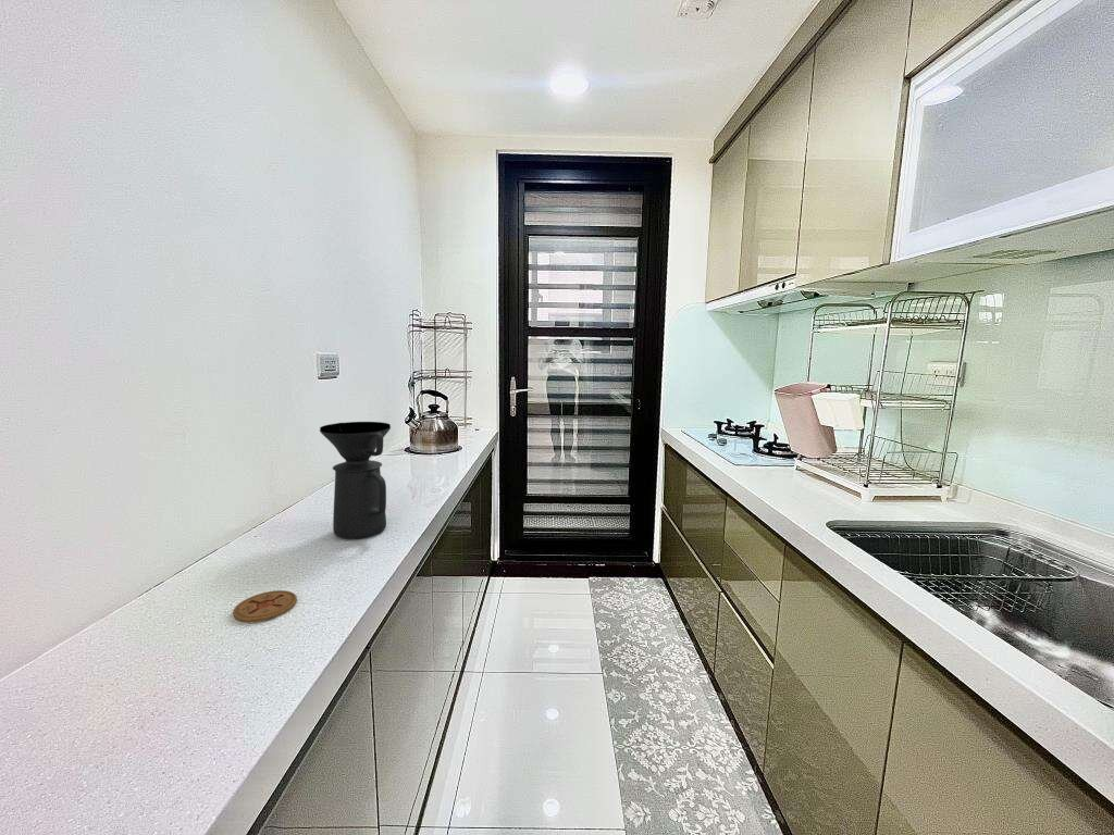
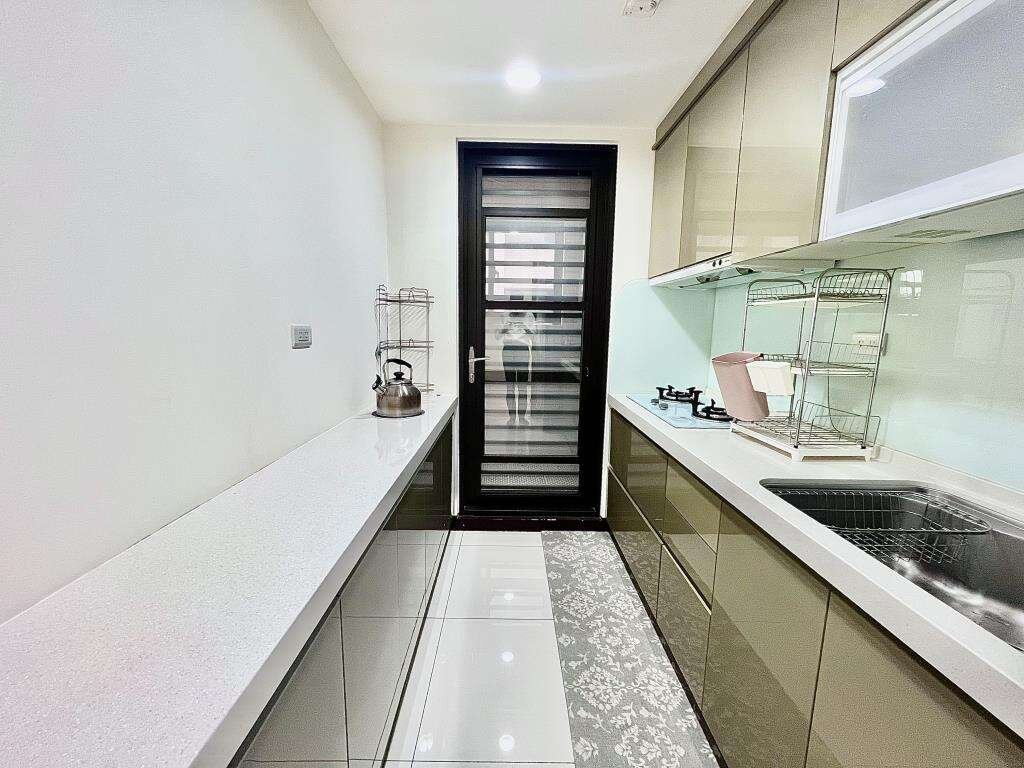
- coaster [232,589,298,623]
- coffee maker [319,421,392,540]
